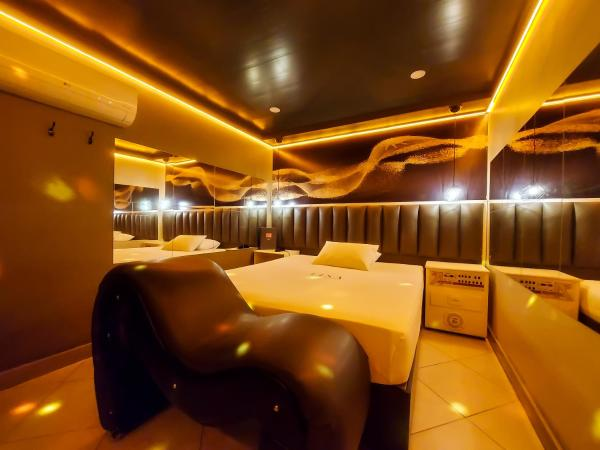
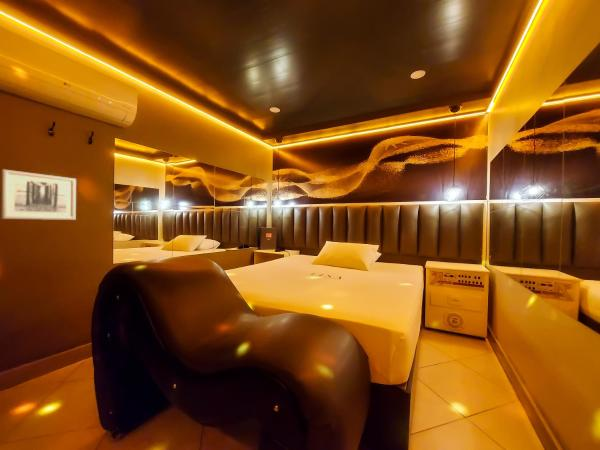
+ wall art [0,168,77,221]
